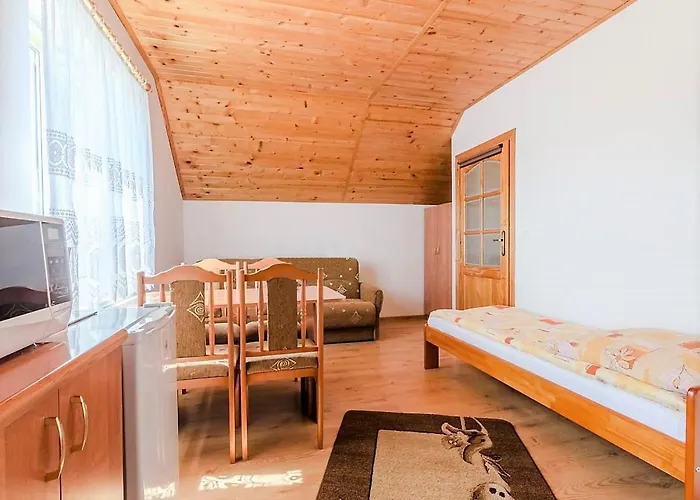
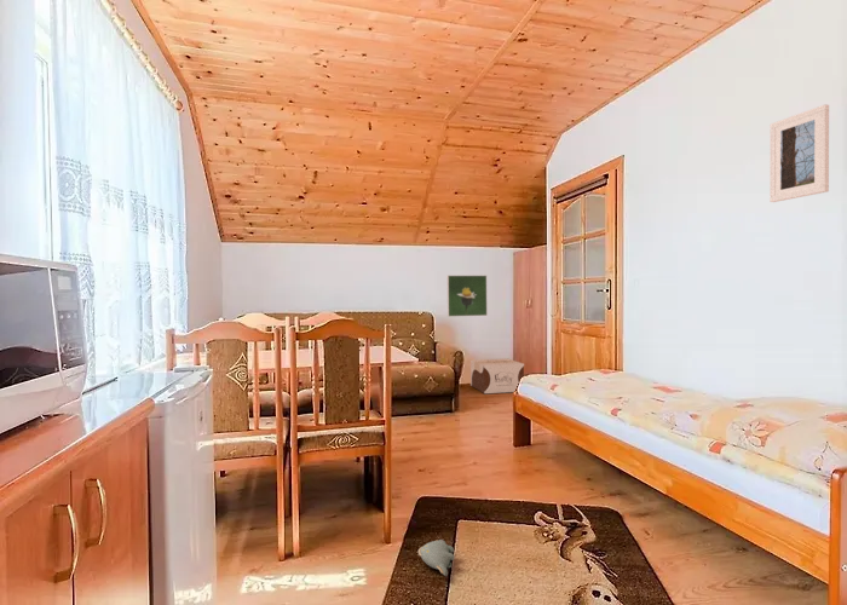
+ plush toy [417,538,455,577]
+ cardboard box [469,357,525,394]
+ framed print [446,275,489,318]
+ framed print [768,103,830,203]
